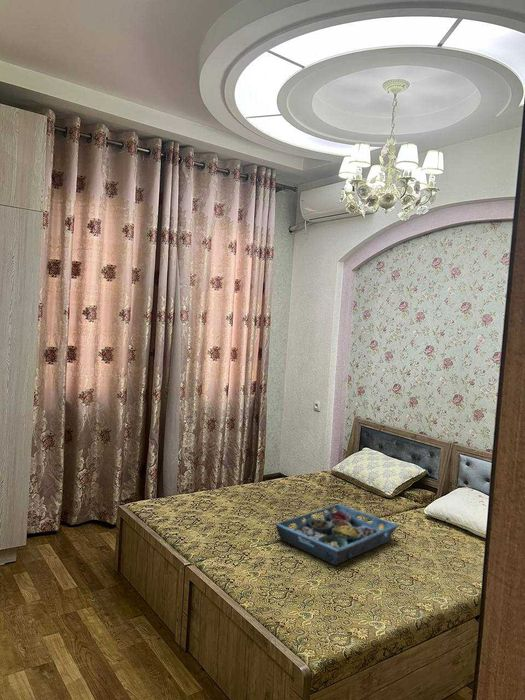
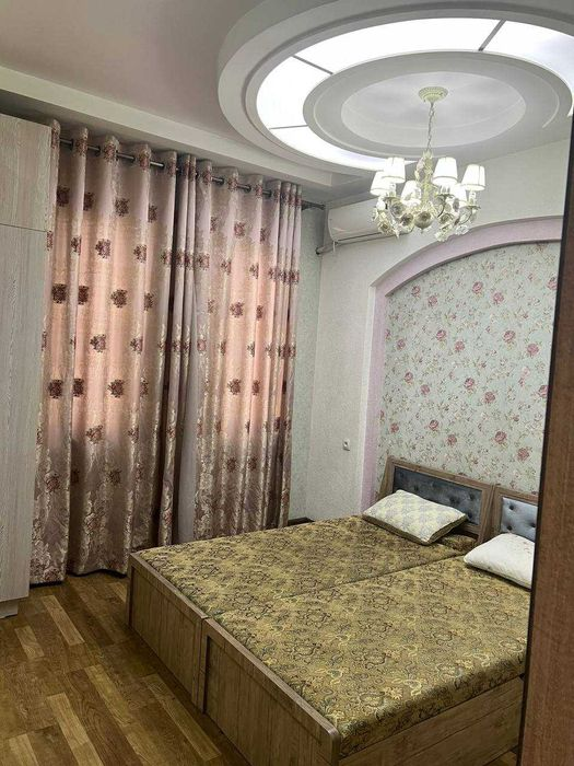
- serving tray [275,503,400,566]
